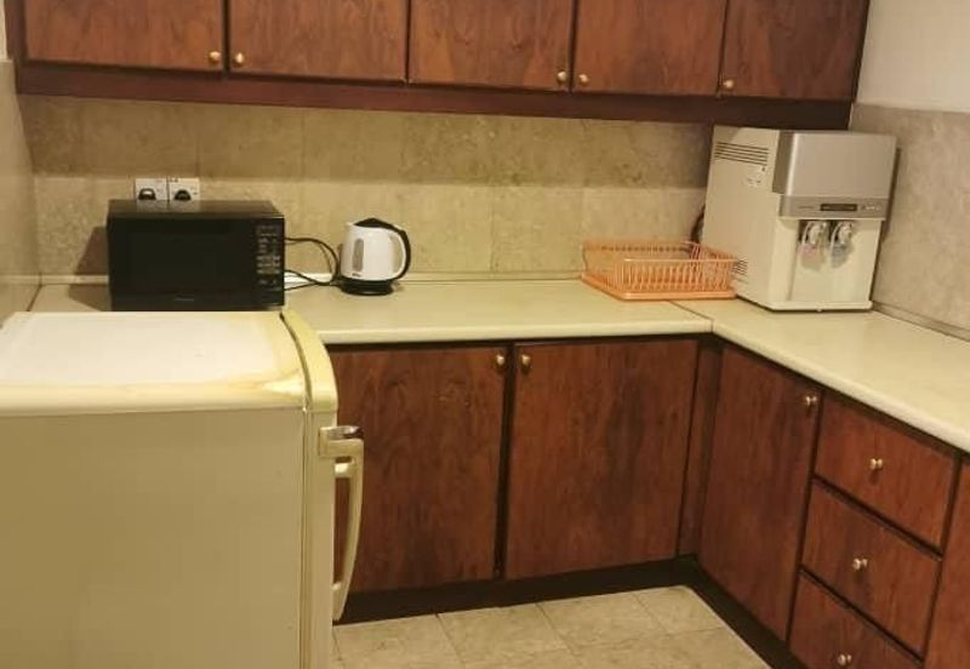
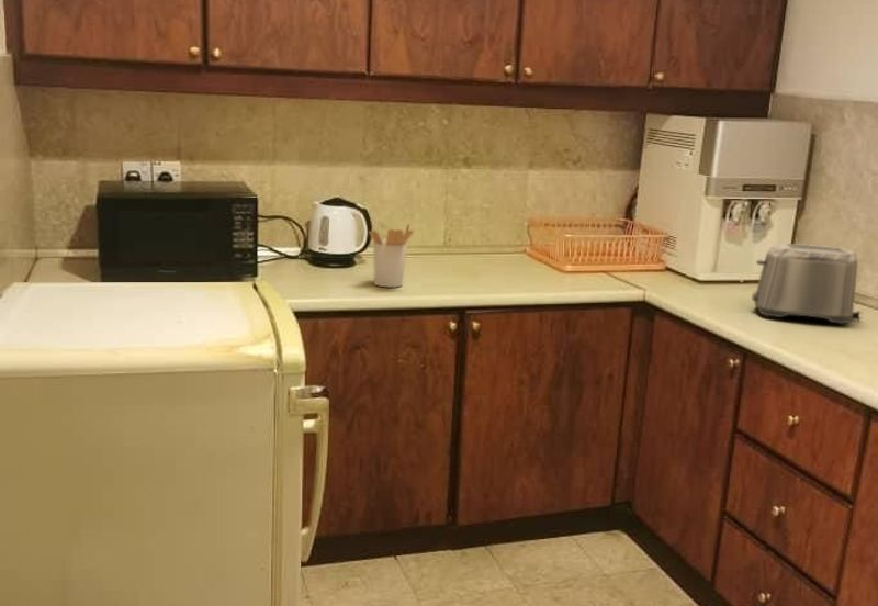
+ toaster [751,243,864,325]
+ utensil holder [368,222,415,289]
